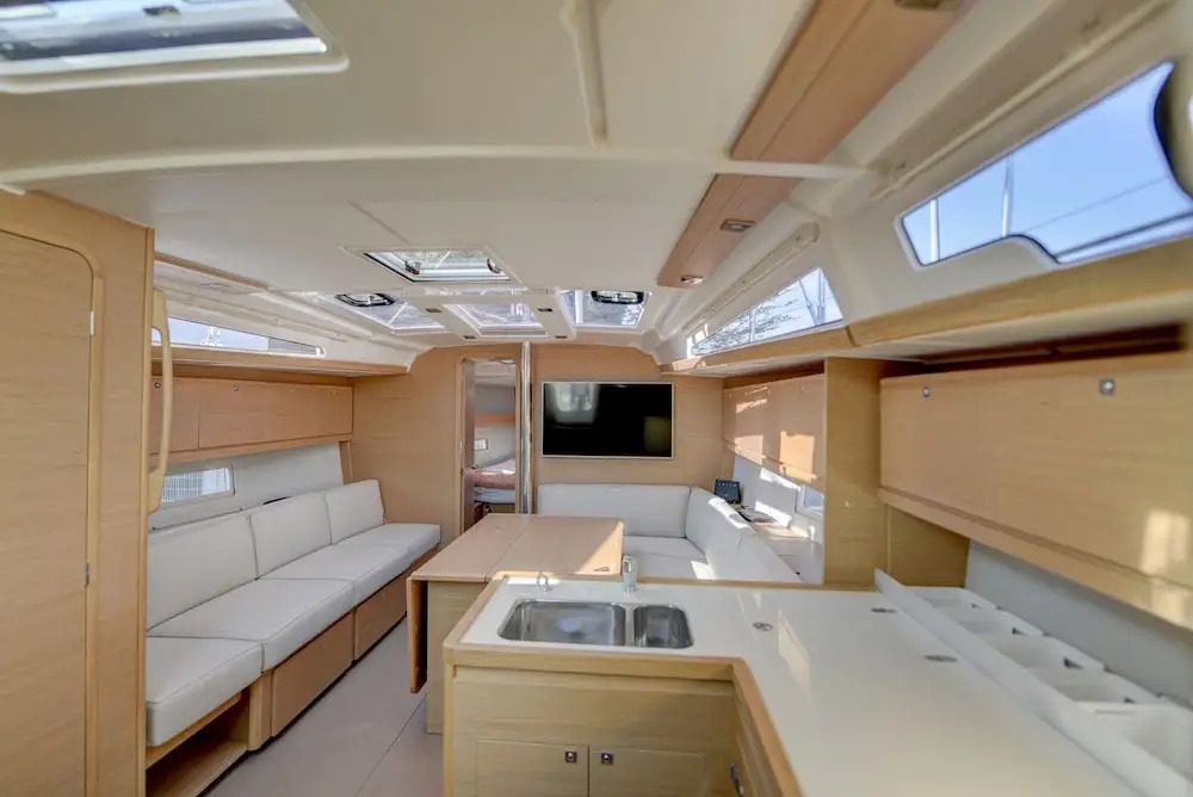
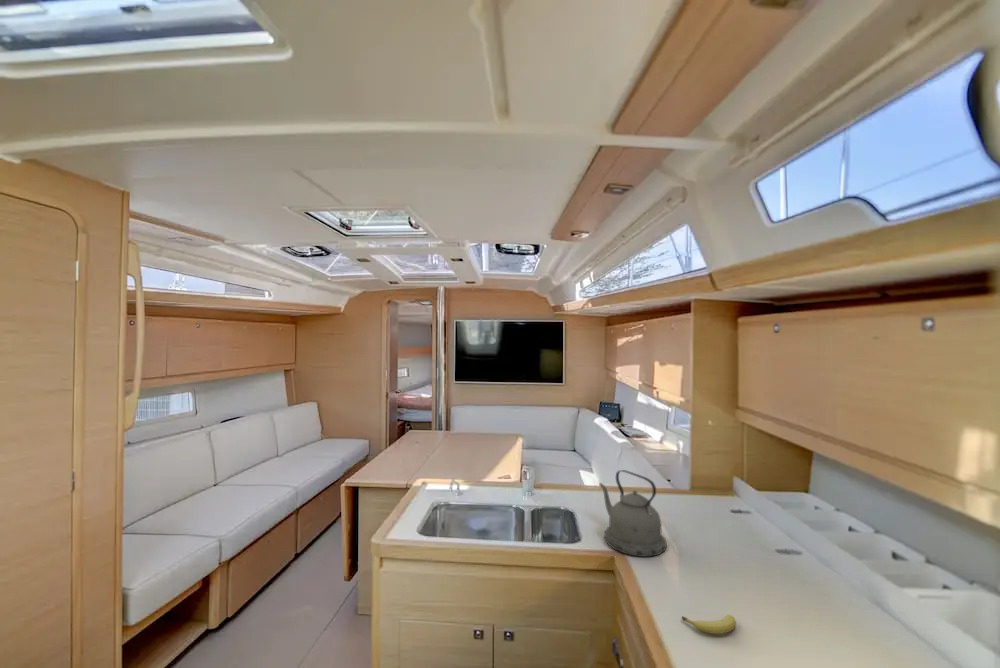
+ kettle [598,469,668,558]
+ fruit [681,614,737,635]
